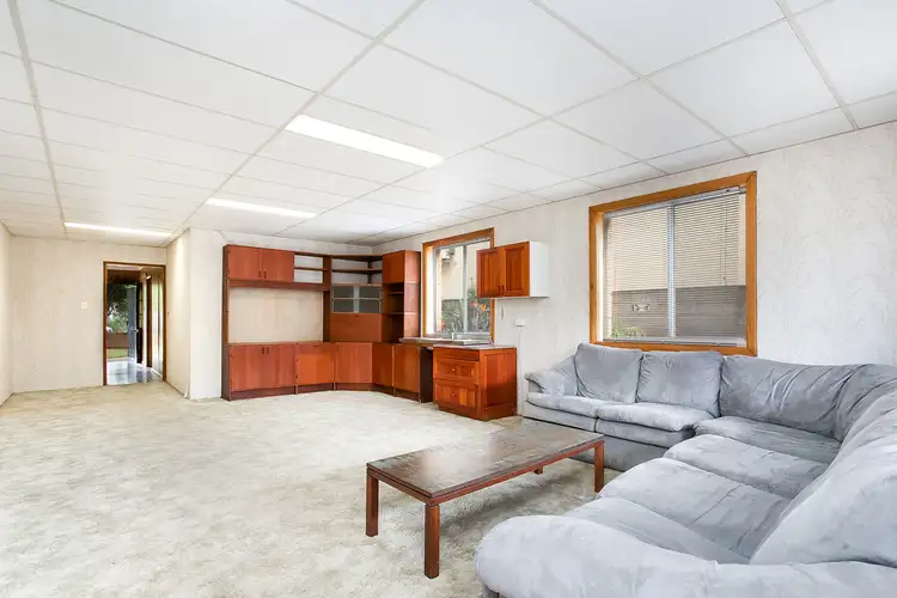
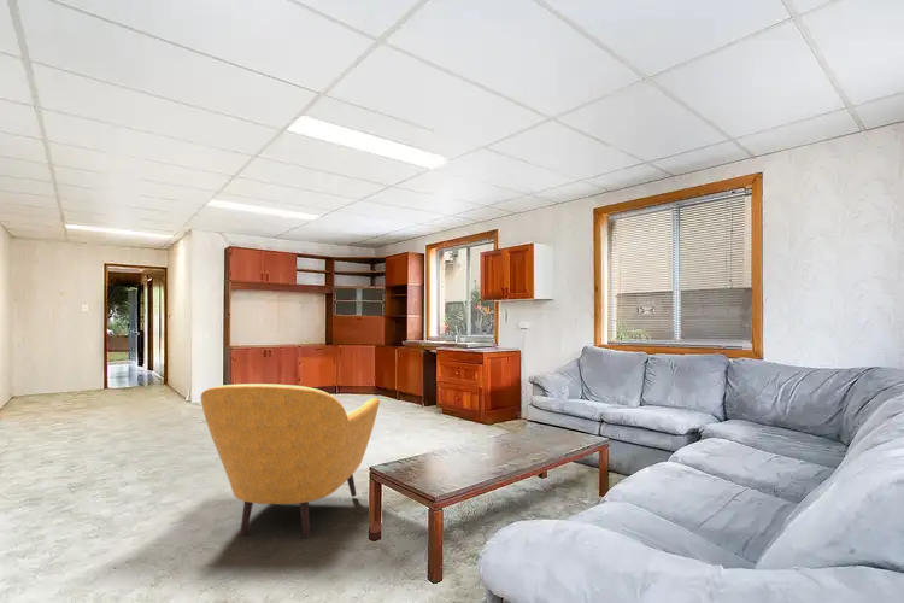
+ armchair [200,382,381,539]
